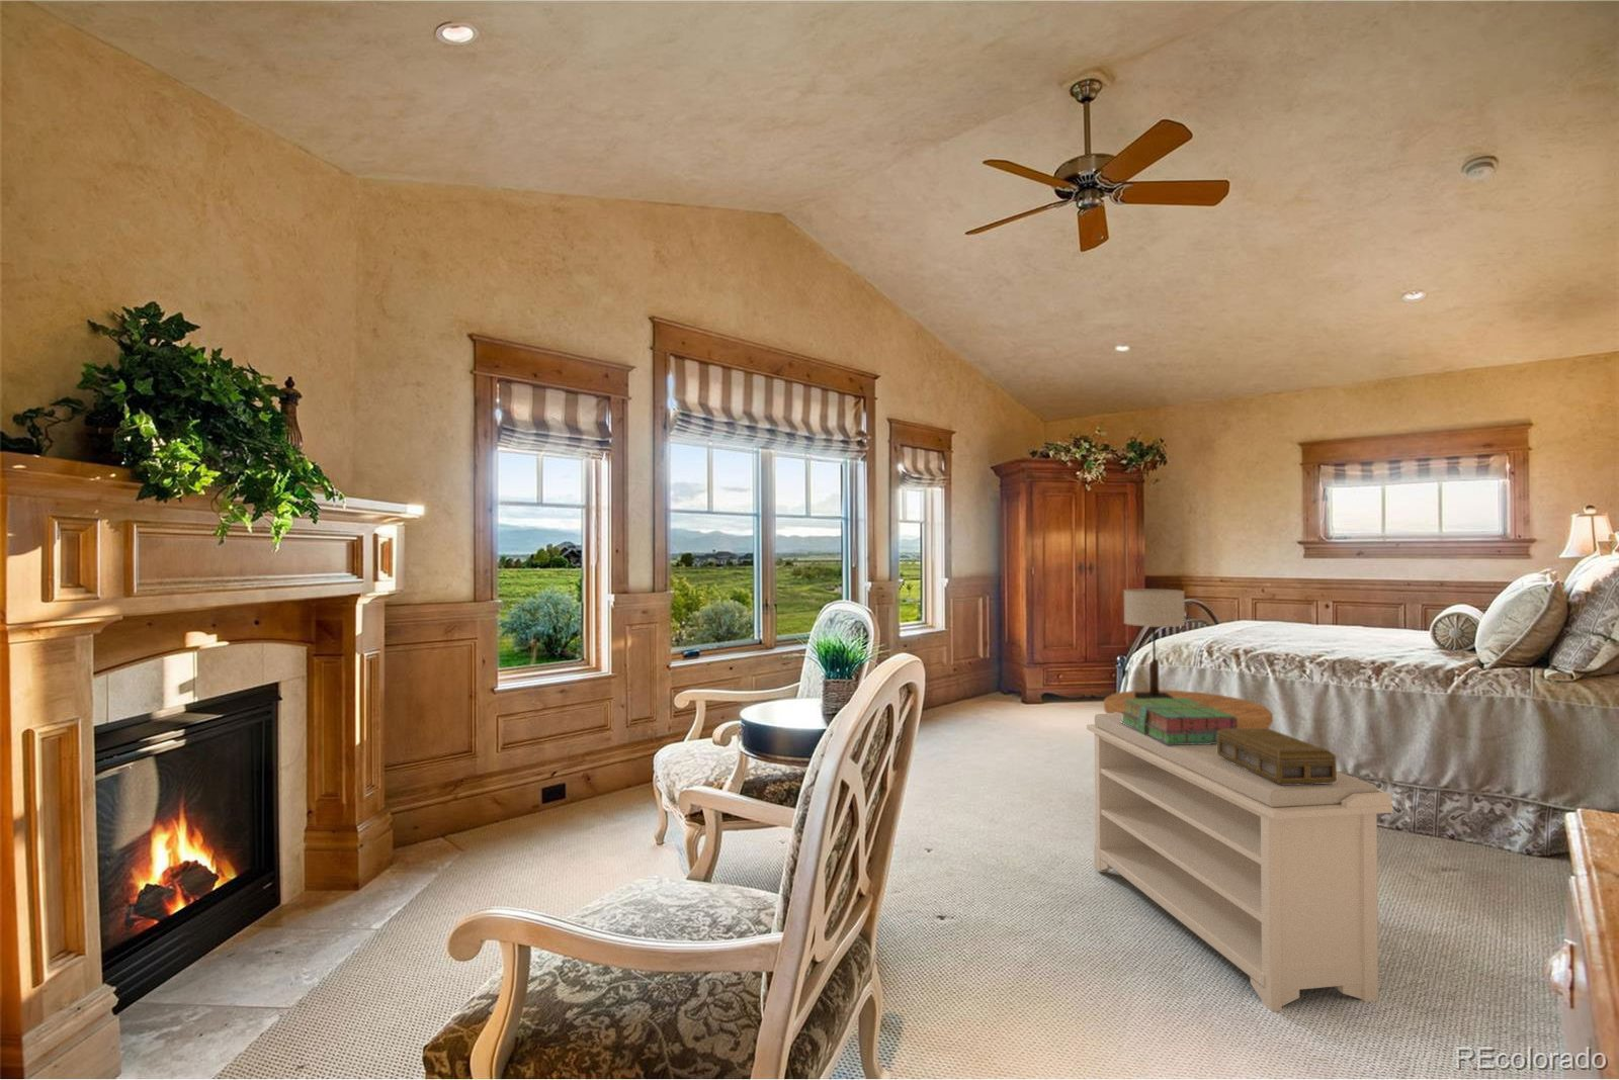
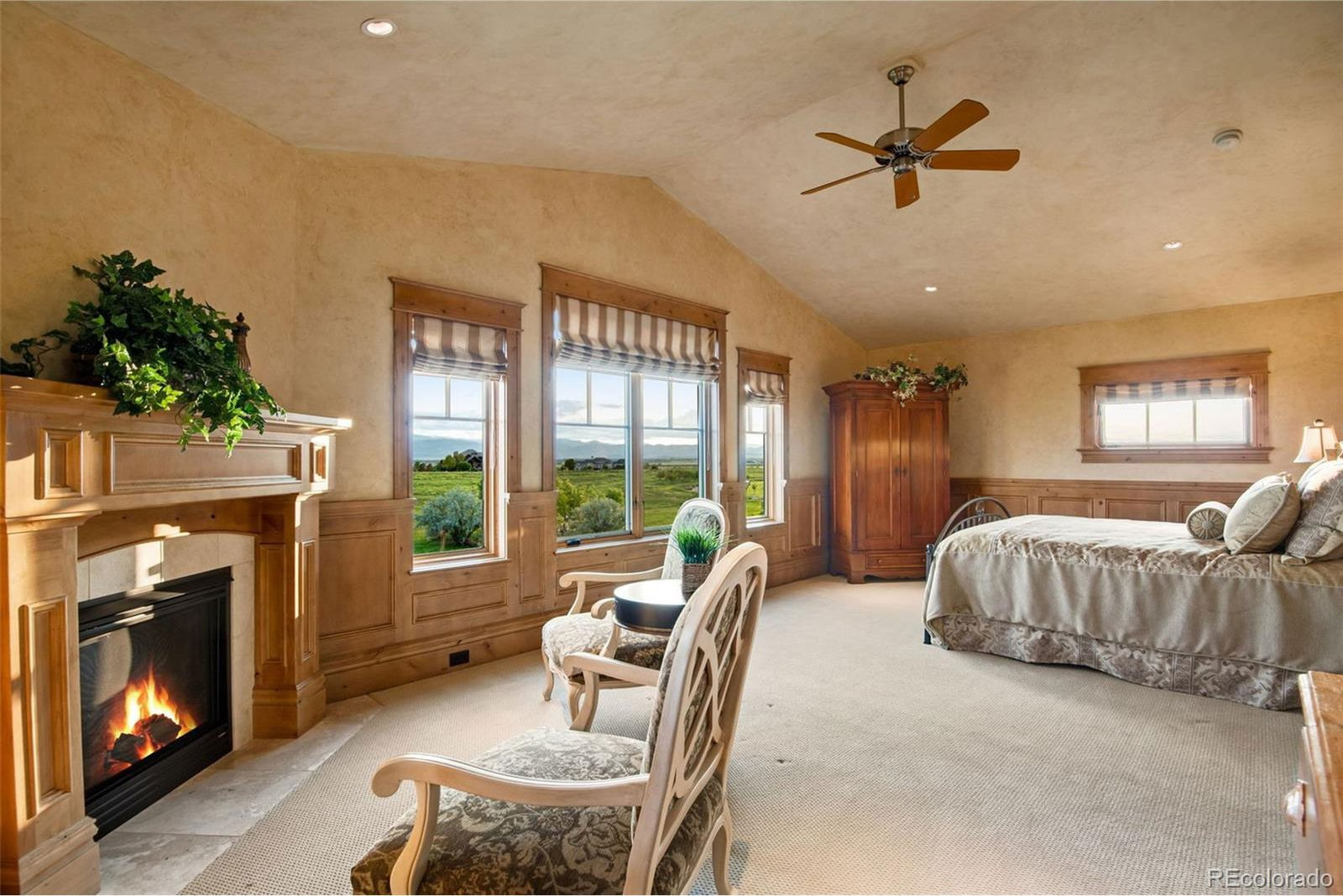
- side table [1103,688,1274,729]
- table lamp [1122,588,1186,699]
- stack of books [1120,698,1238,744]
- decorative box [1218,728,1338,785]
- bench [1086,712,1394,1012]
